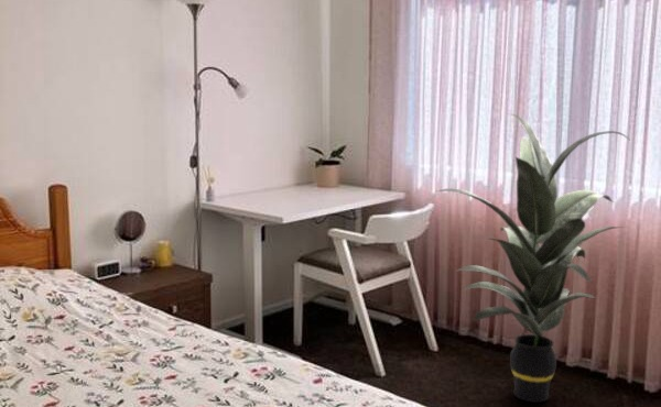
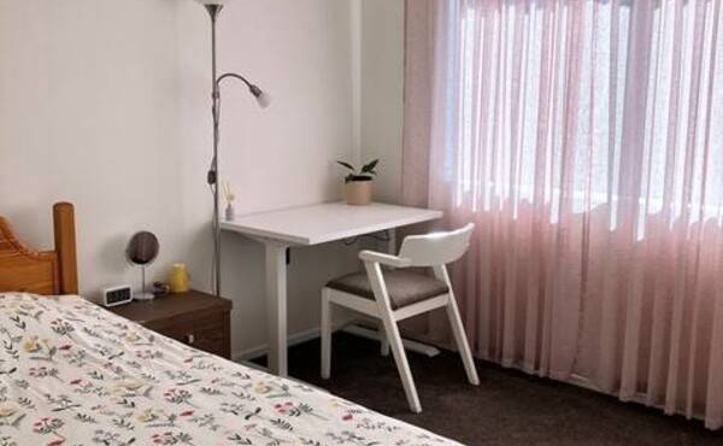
- indoor plant [436,112,630,404]
